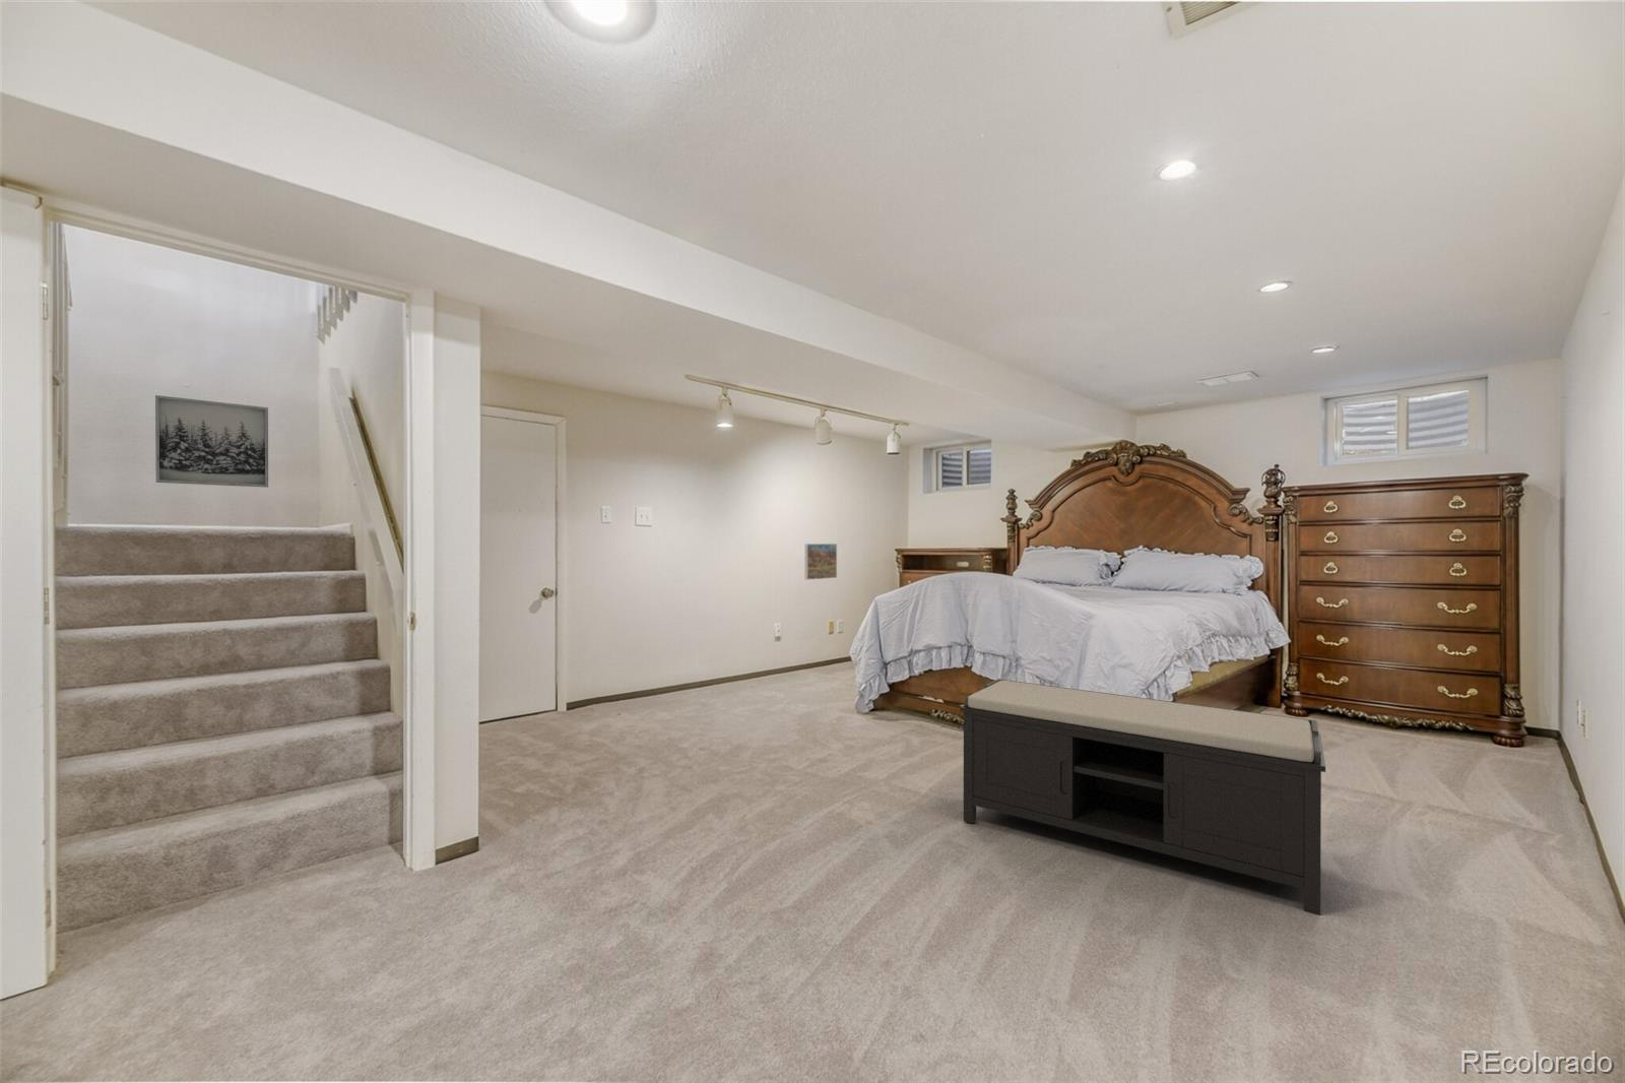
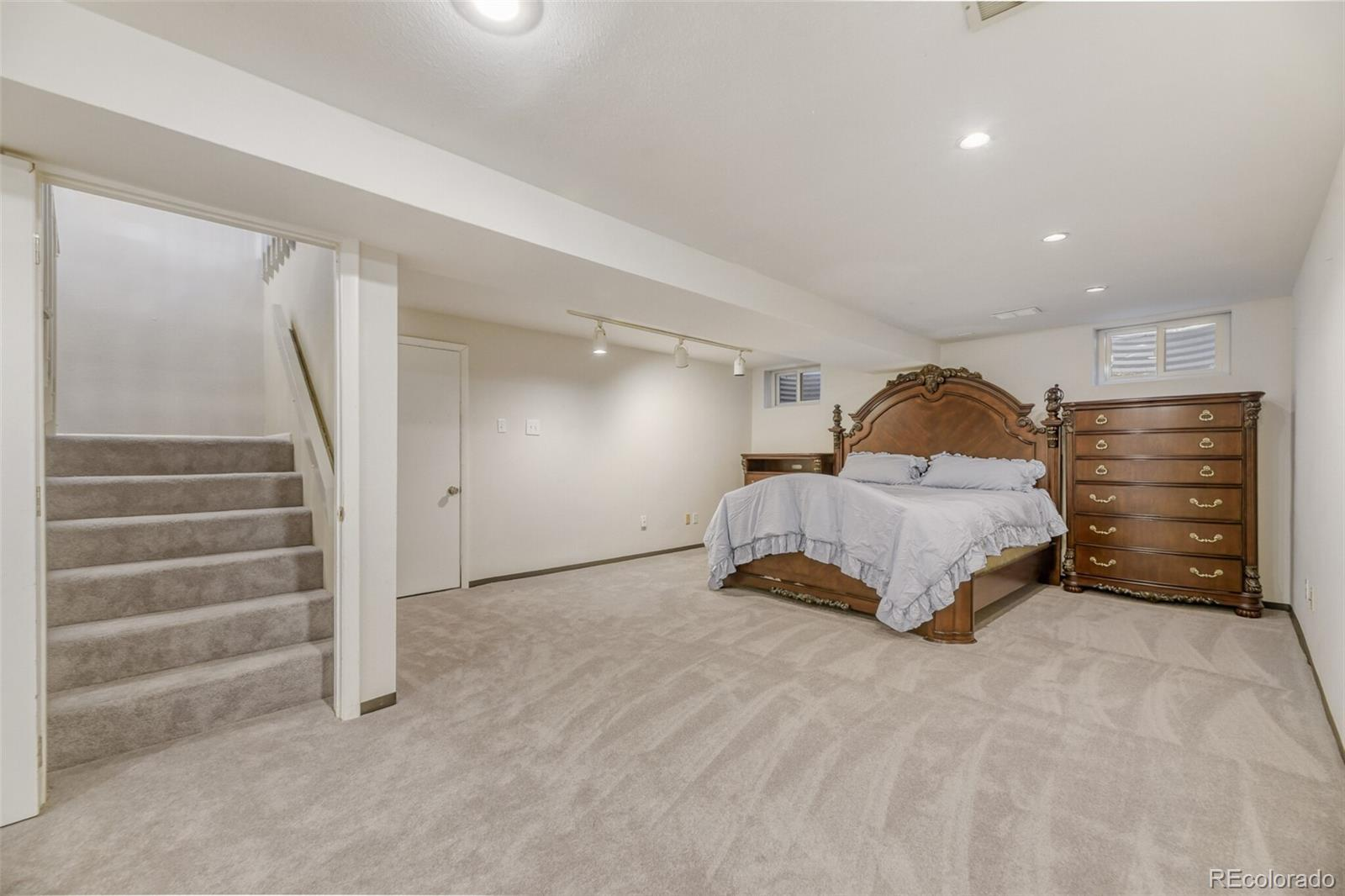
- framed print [805,543,838,581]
- bench [959,678,1327,916]
- wall art [155,394,269,488]
